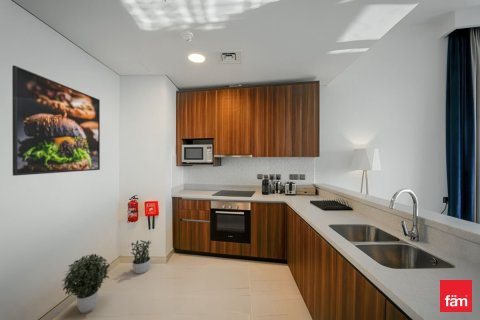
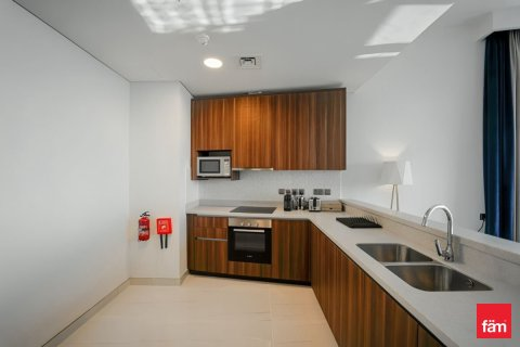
- potted plant [61,252,111,314]
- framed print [11,65,101,177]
- potted plant [127,239,152,275]
